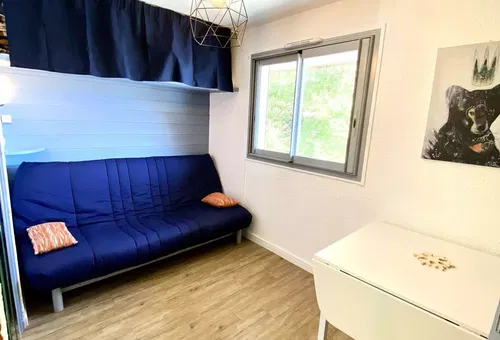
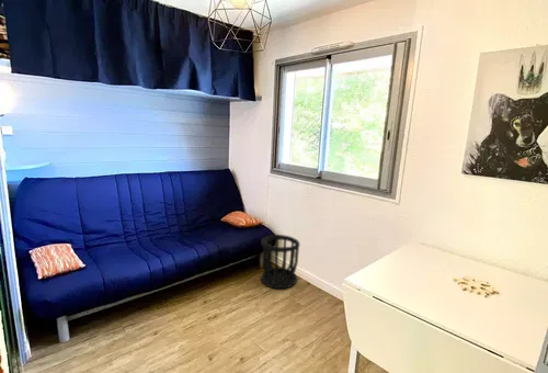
+ wastebasket [260,234,301,290]
